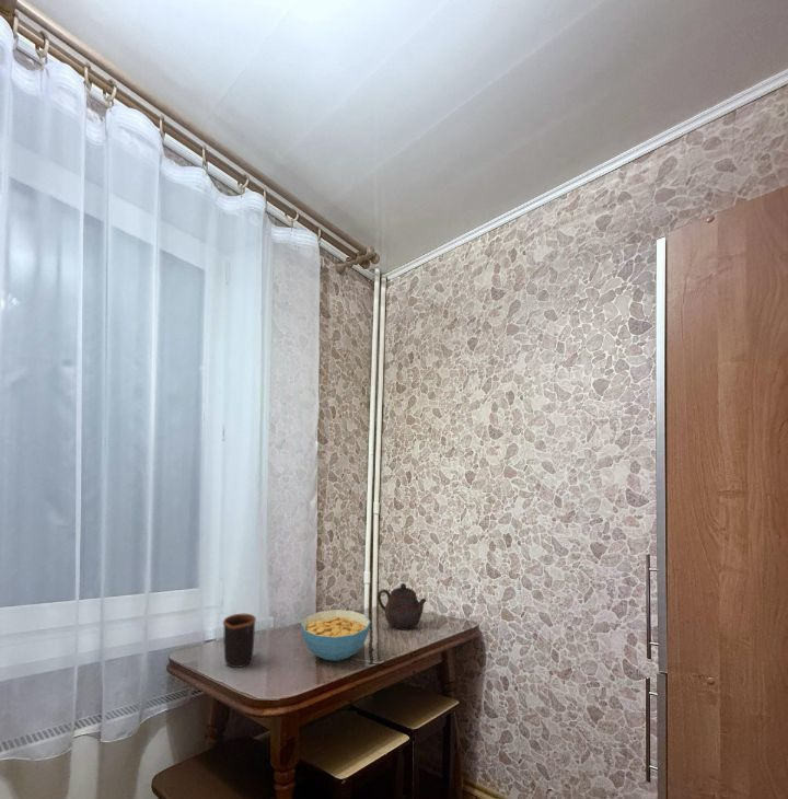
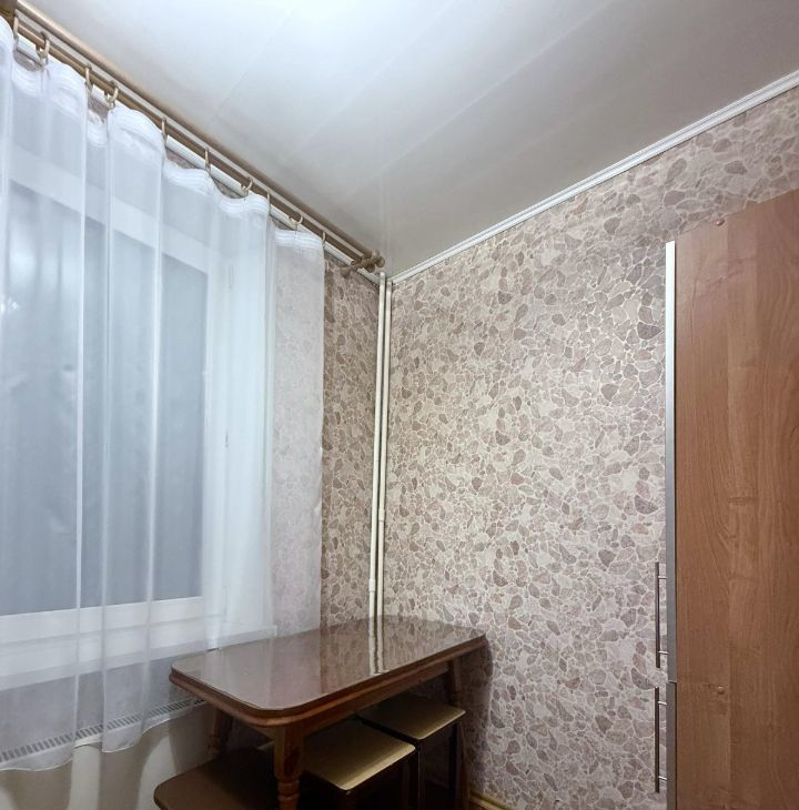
- teapot [376,582,427,630]
- cereal bowl [300,609,371,662]
- mug [222,613,257,669]
